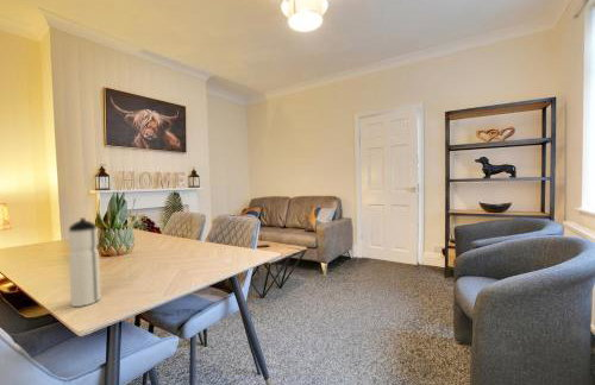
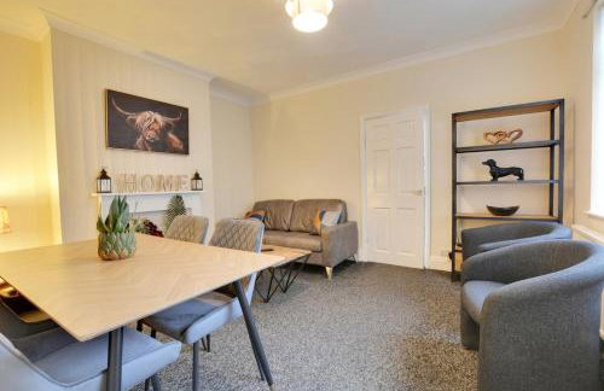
- water bottle [67,216,102,308]
